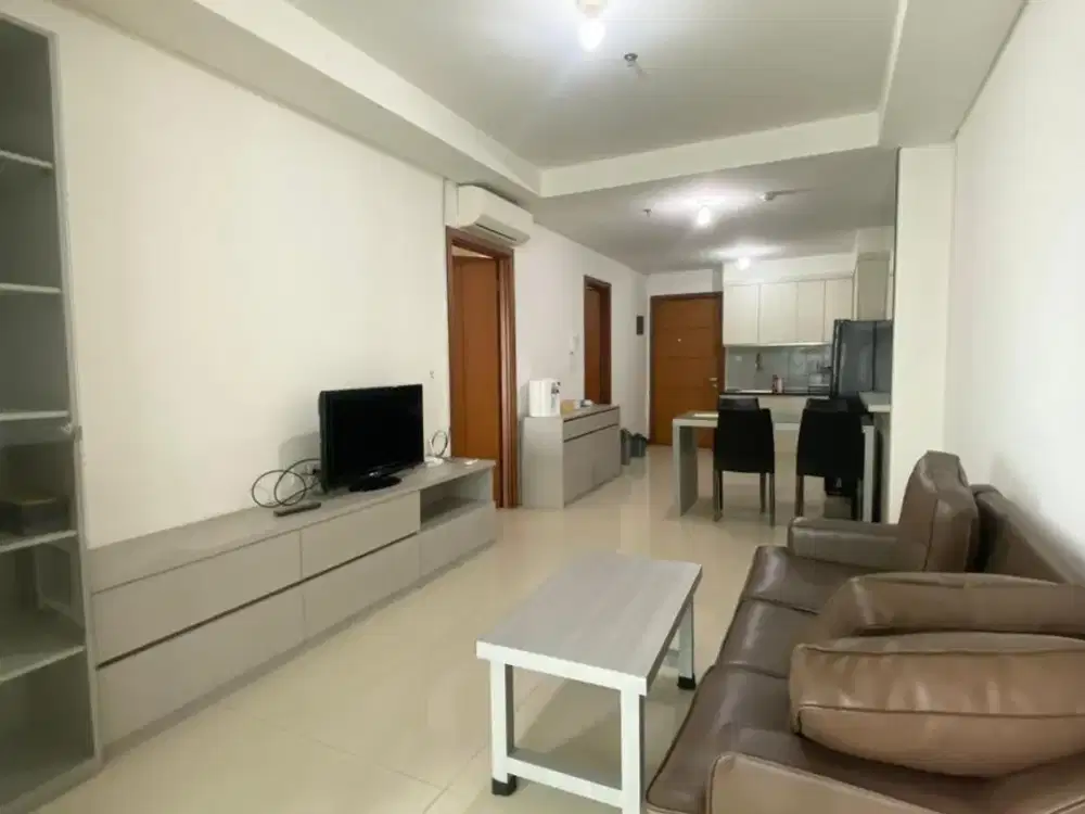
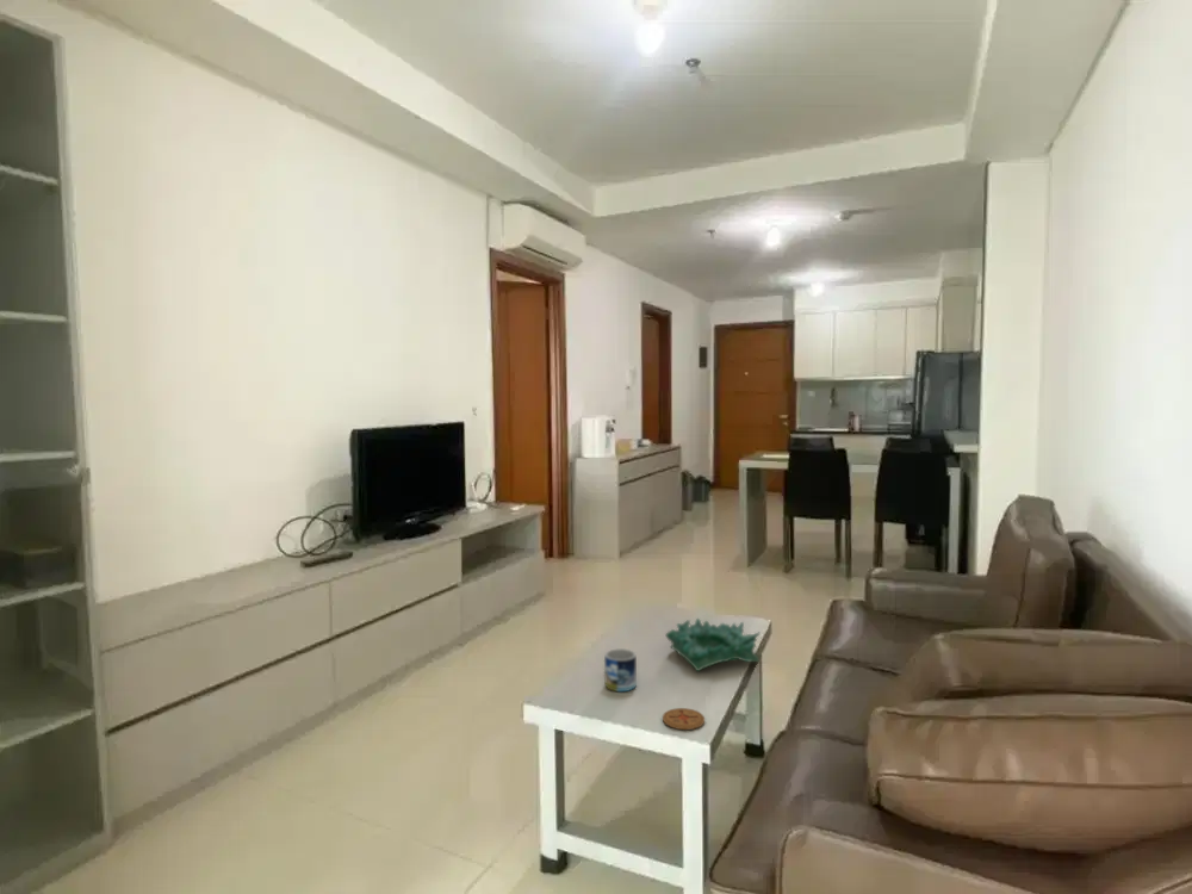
+ coaster [662,707,706,731]
+ decorative bowl [664,617,762,672]
+ mug [603,647,638,693]
